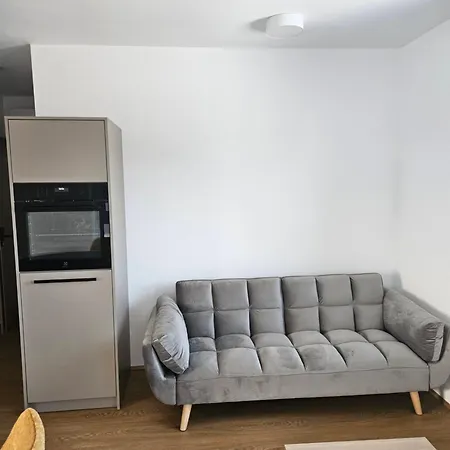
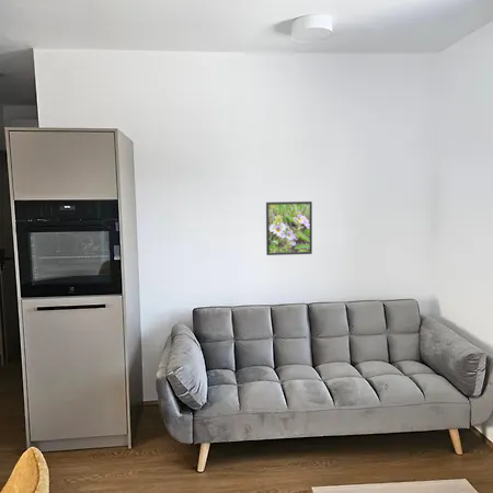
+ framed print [265,200,313,256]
